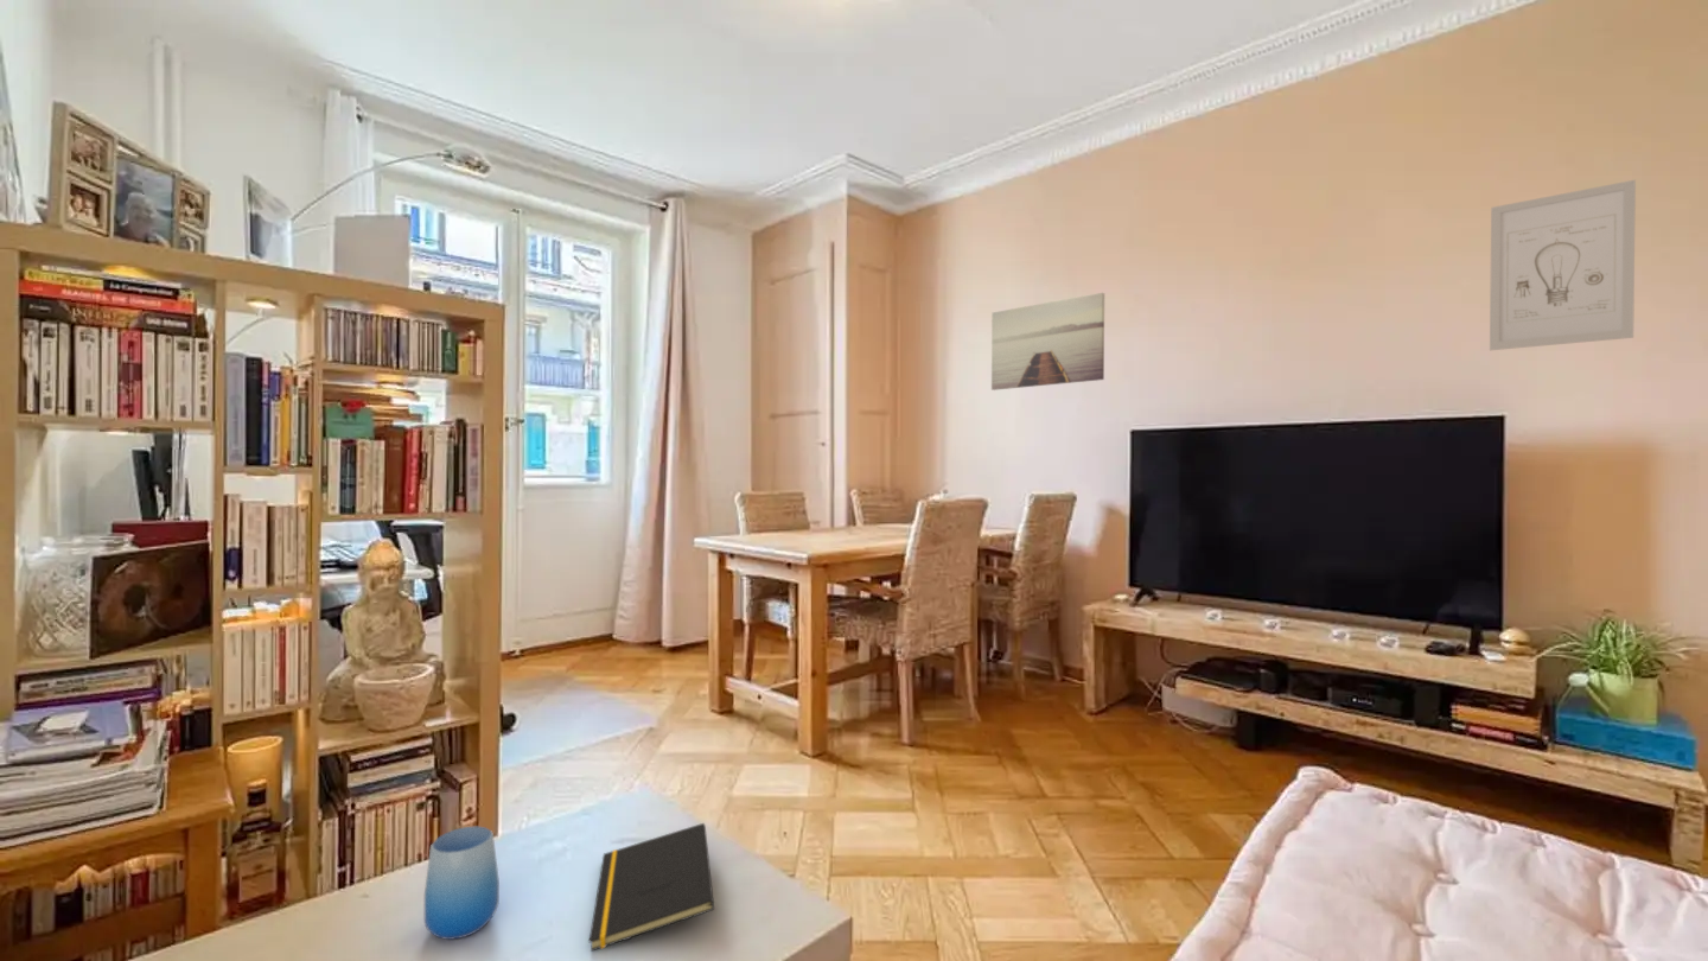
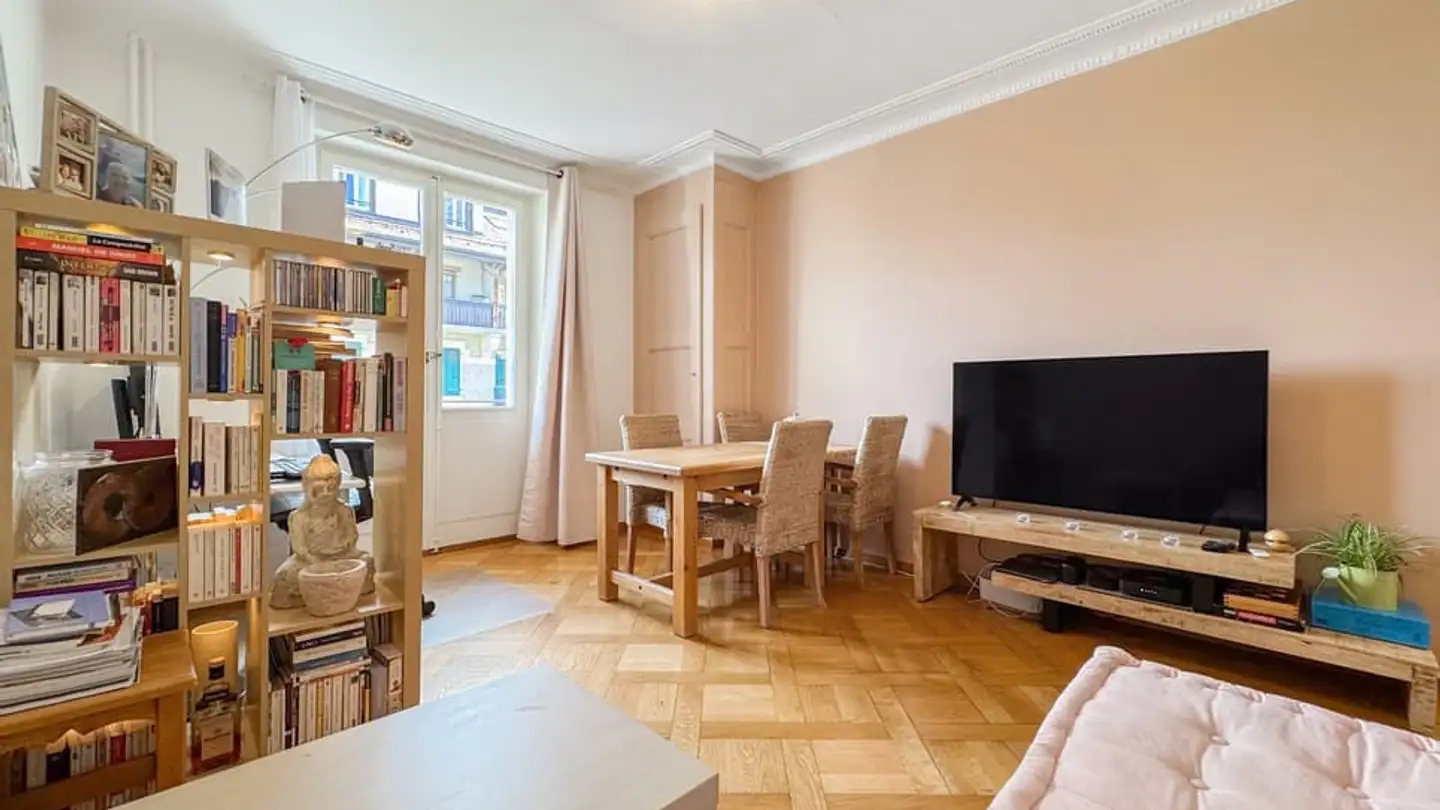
- wall art [990,292,1105,392]
- notepad [587,822,715,953]
- cup [423,826,501,941]
- wall art [1489,179,1637,351]
